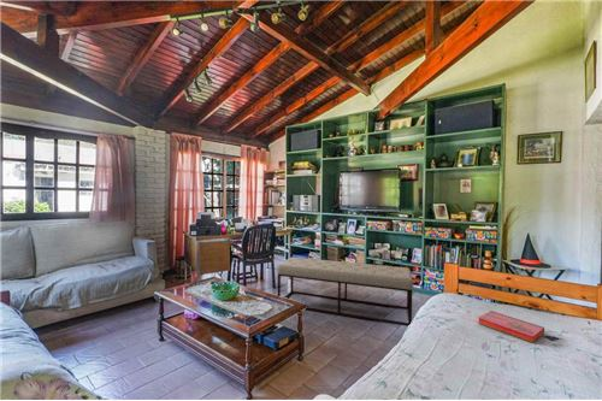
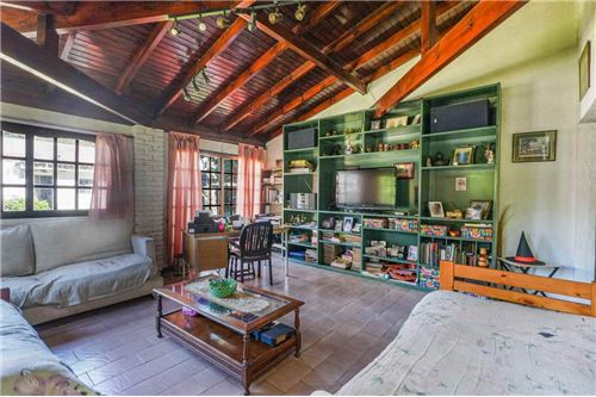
- bench [276,256,414,328]
- hardback book [478,309,545,344]
